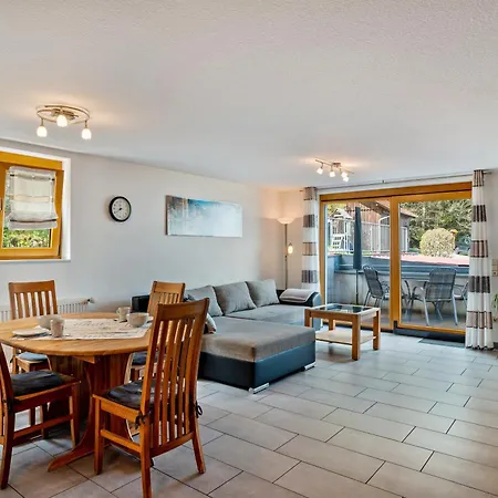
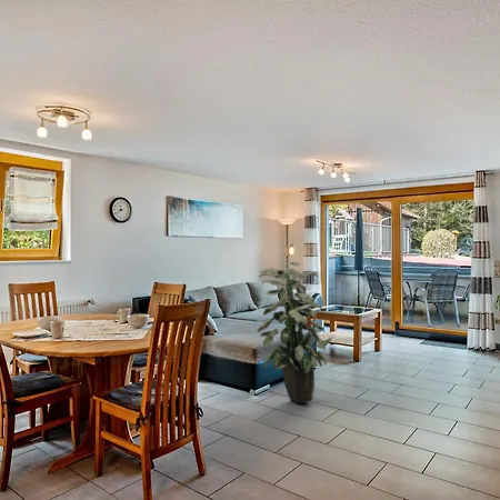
+ indoor plant [256,261,333,404]
